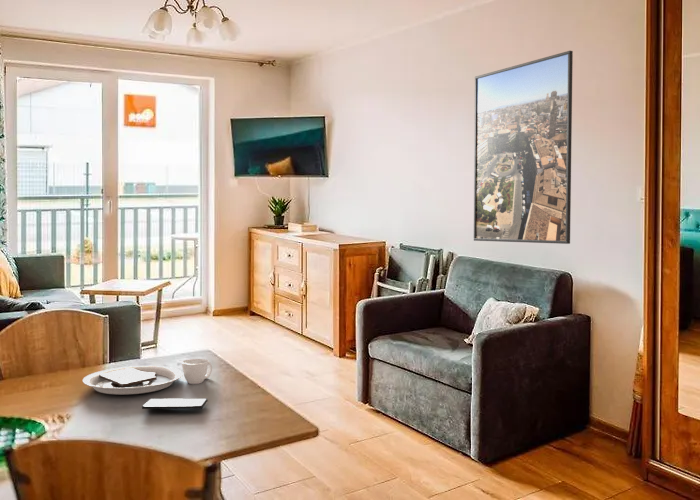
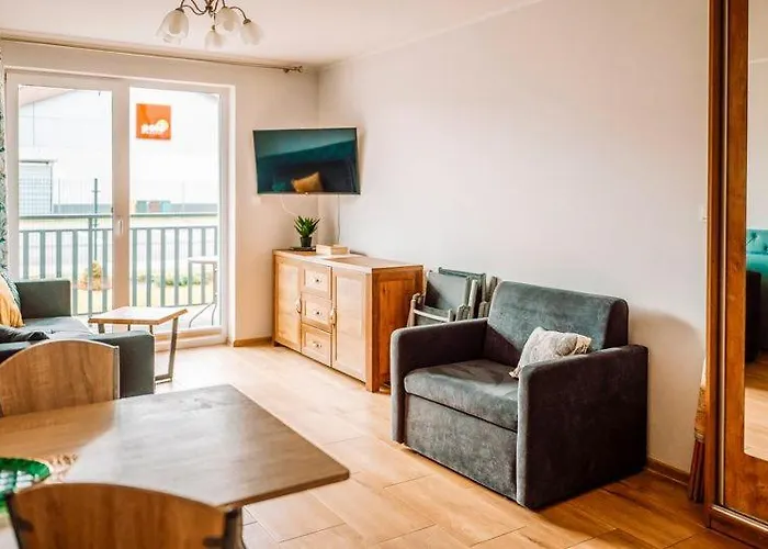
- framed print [473,50,574,245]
- placemat [82,358,213,410]
